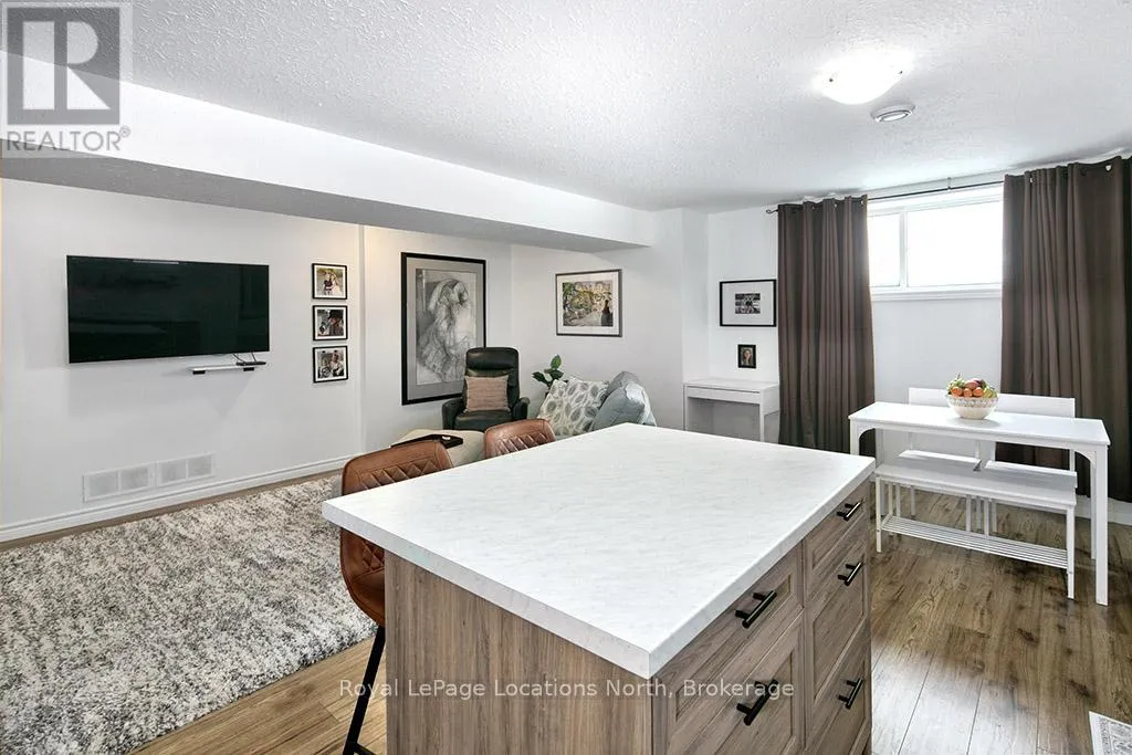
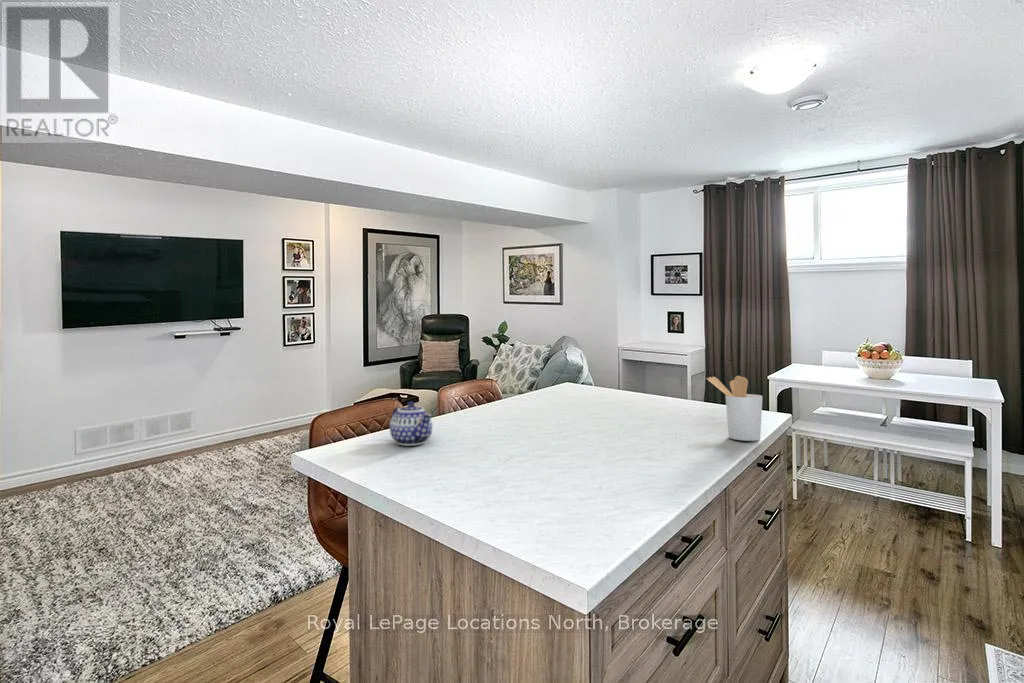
+ teapot [389,400,433,446]
+ utensil holder [706,375,763,442]
